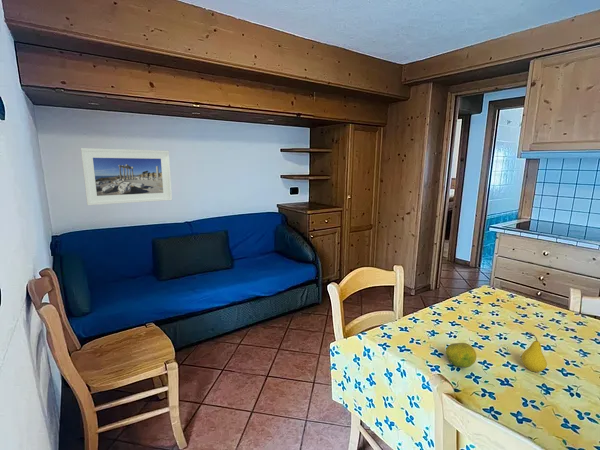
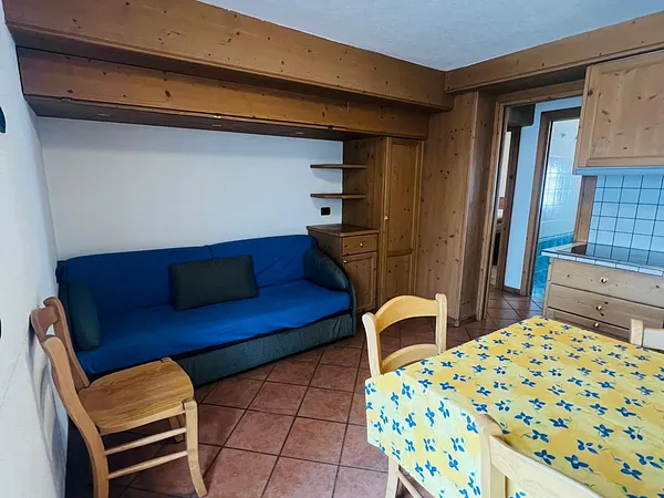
- fruit [521,332,548,373]
- fruit [445,342,477,368]
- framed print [80,147,173,206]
